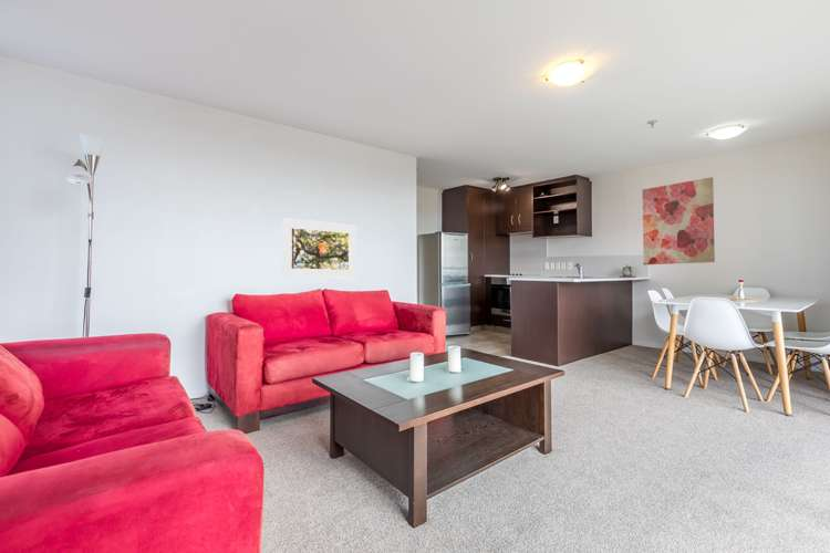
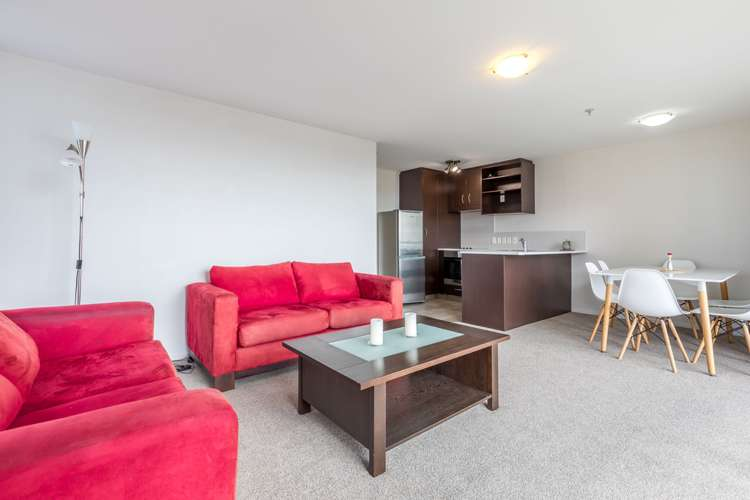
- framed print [281,217,357,279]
- wall art [642,176,716,265]
